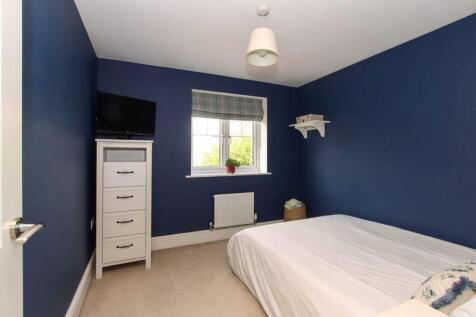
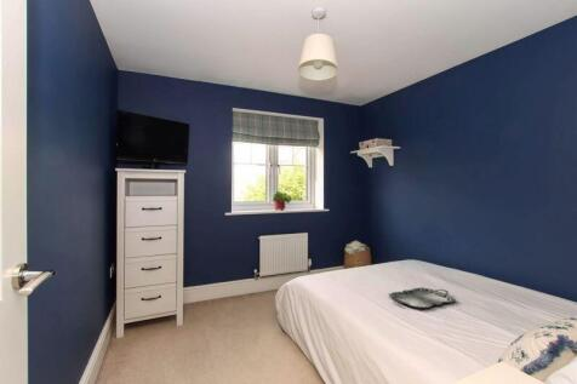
+ serving tray [388,286,457,309]
